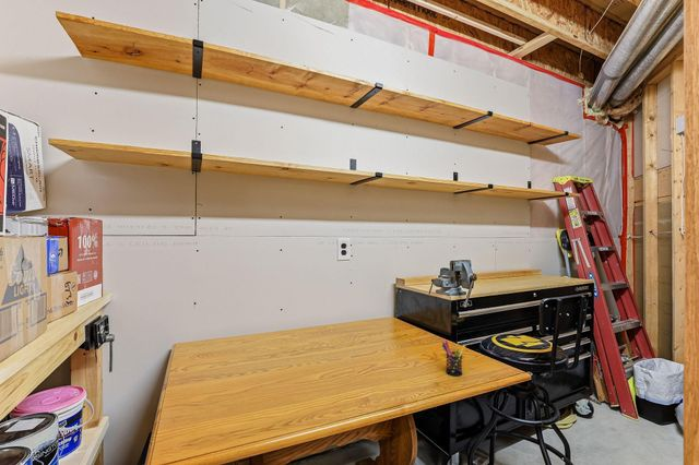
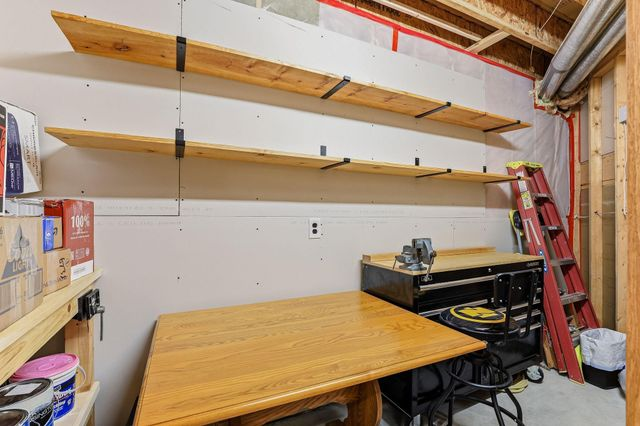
- pen holder [441,339,466,377]
